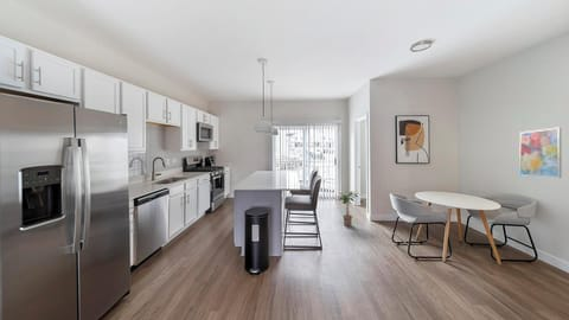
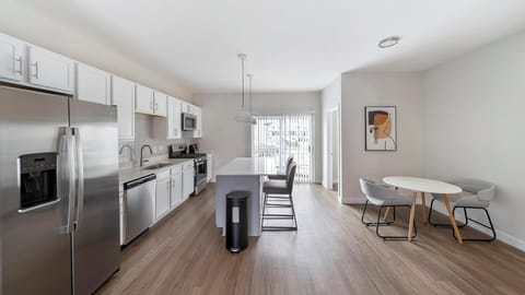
- wall art [518,126,563,179]
- potted plant [337,190,360,228]
